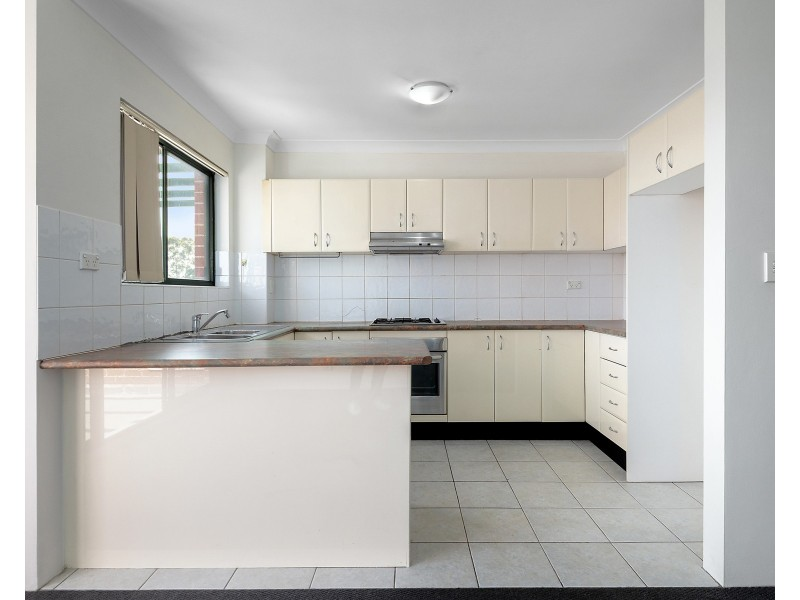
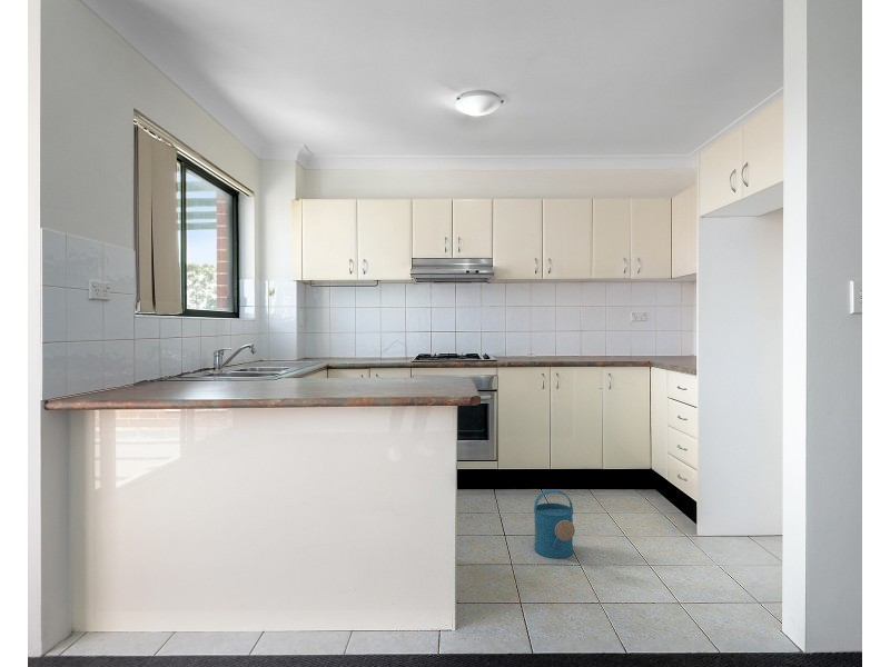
+ watering can [533,489,576,559]
